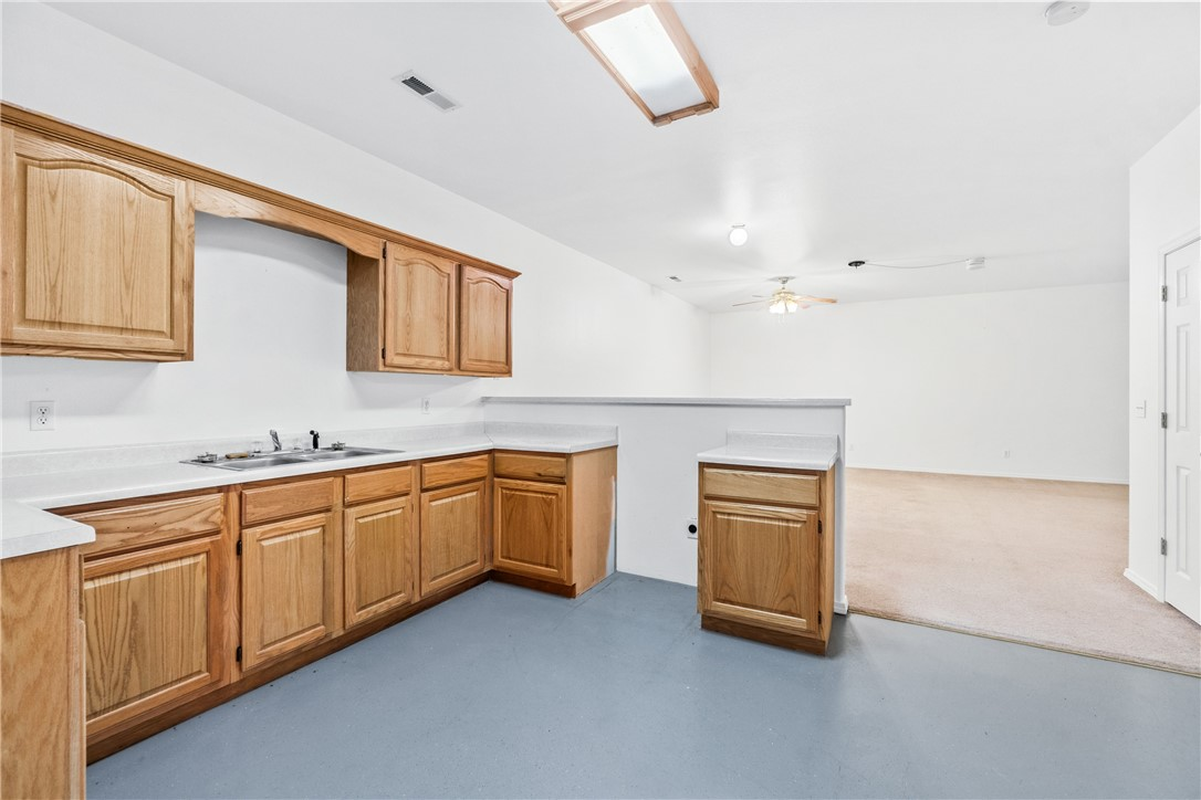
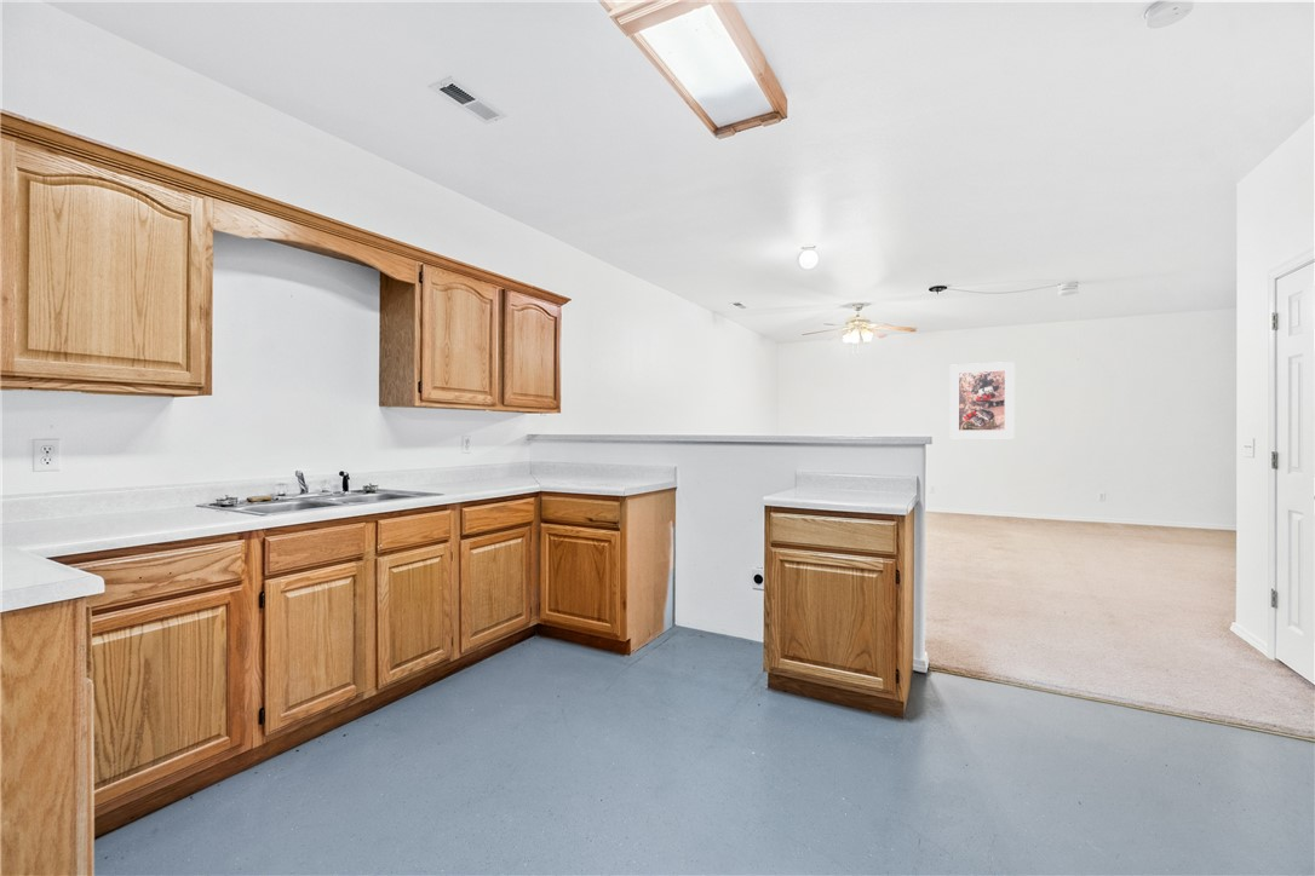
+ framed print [948,361,1016,439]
